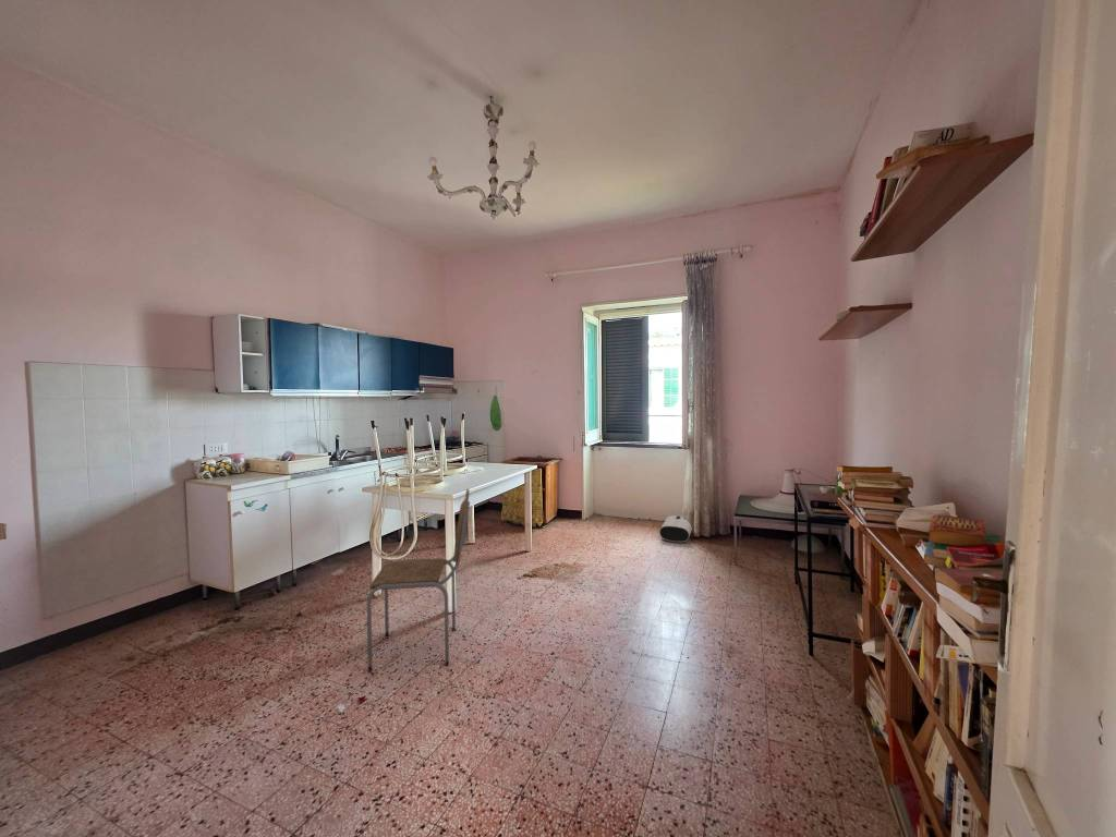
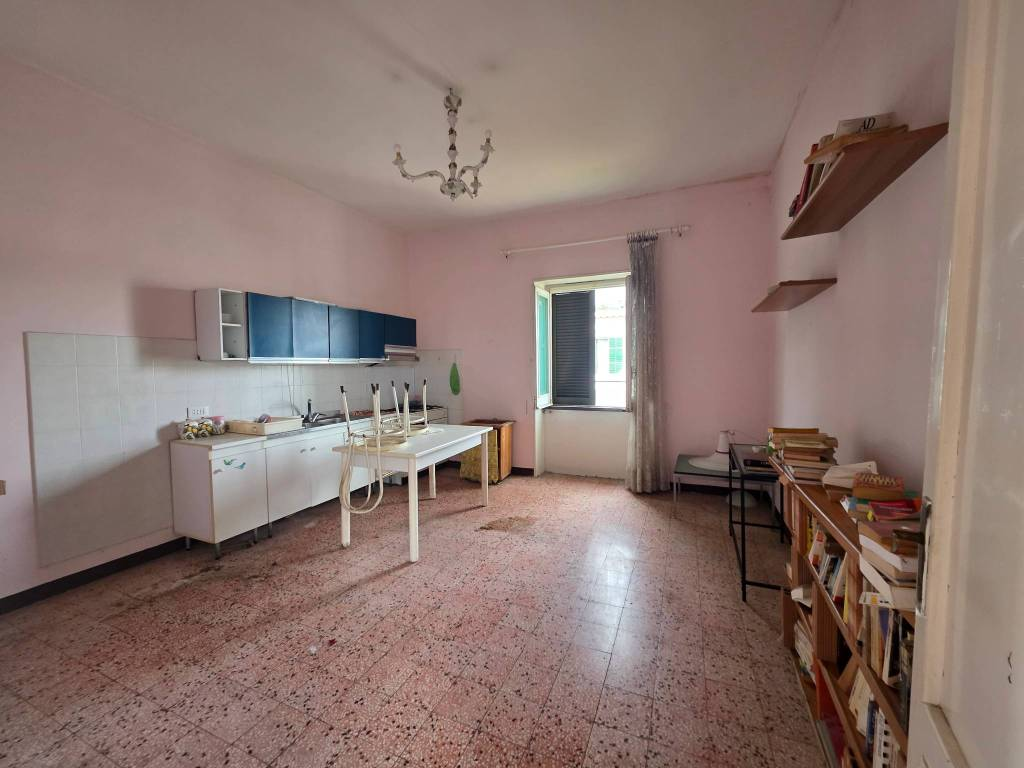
- air purifier [658,514,693,543]
- dining chair [366,488,471,672]
